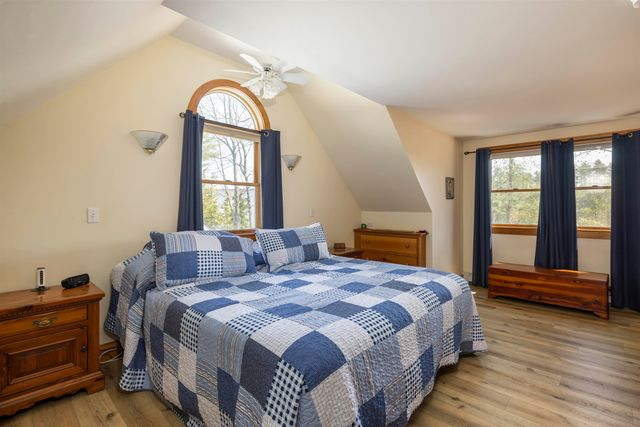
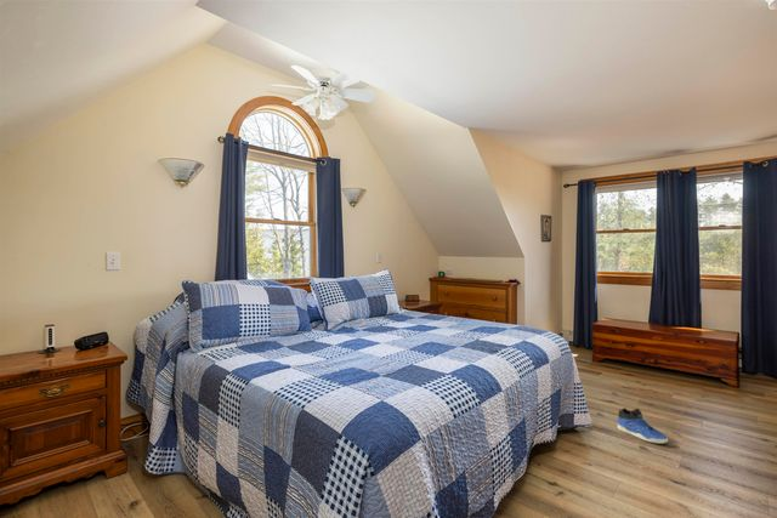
+ sneaker [617,406,669,444]
